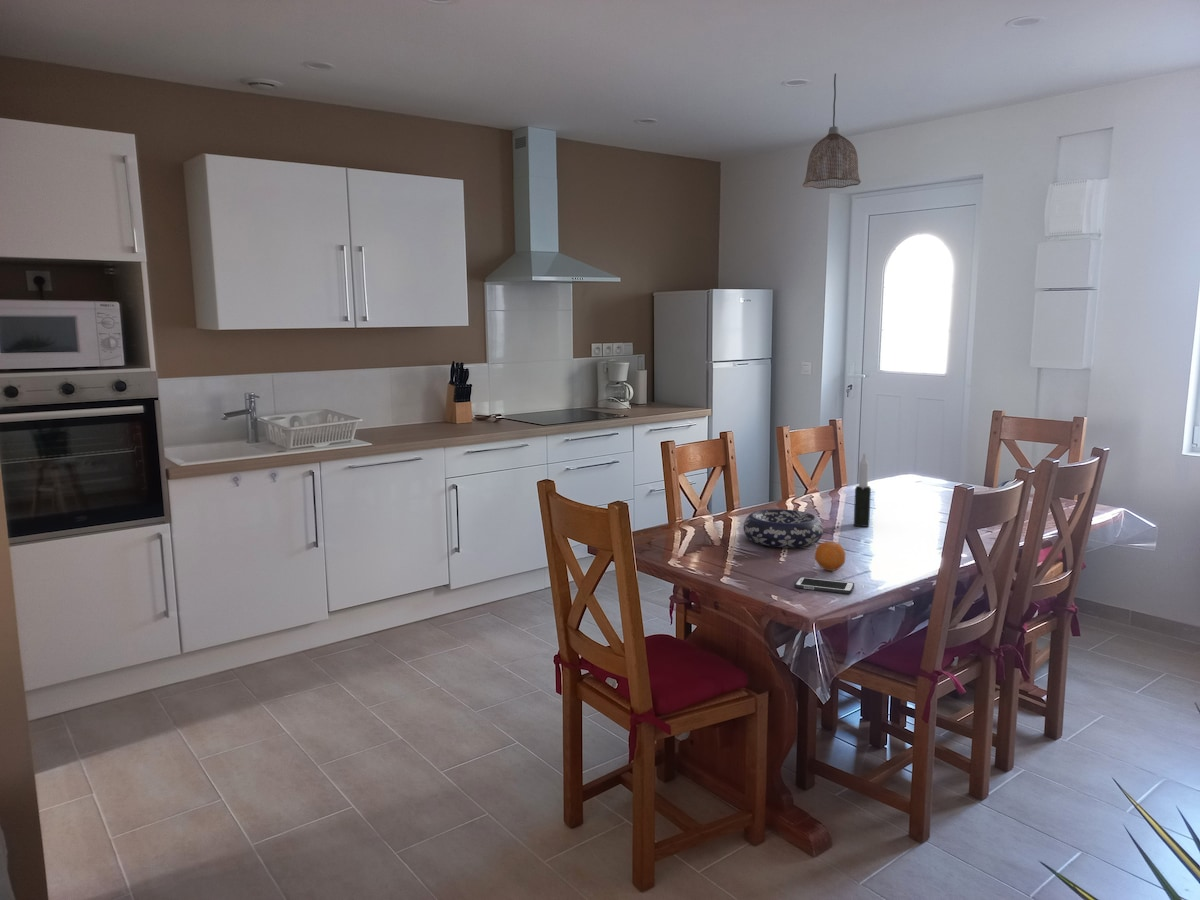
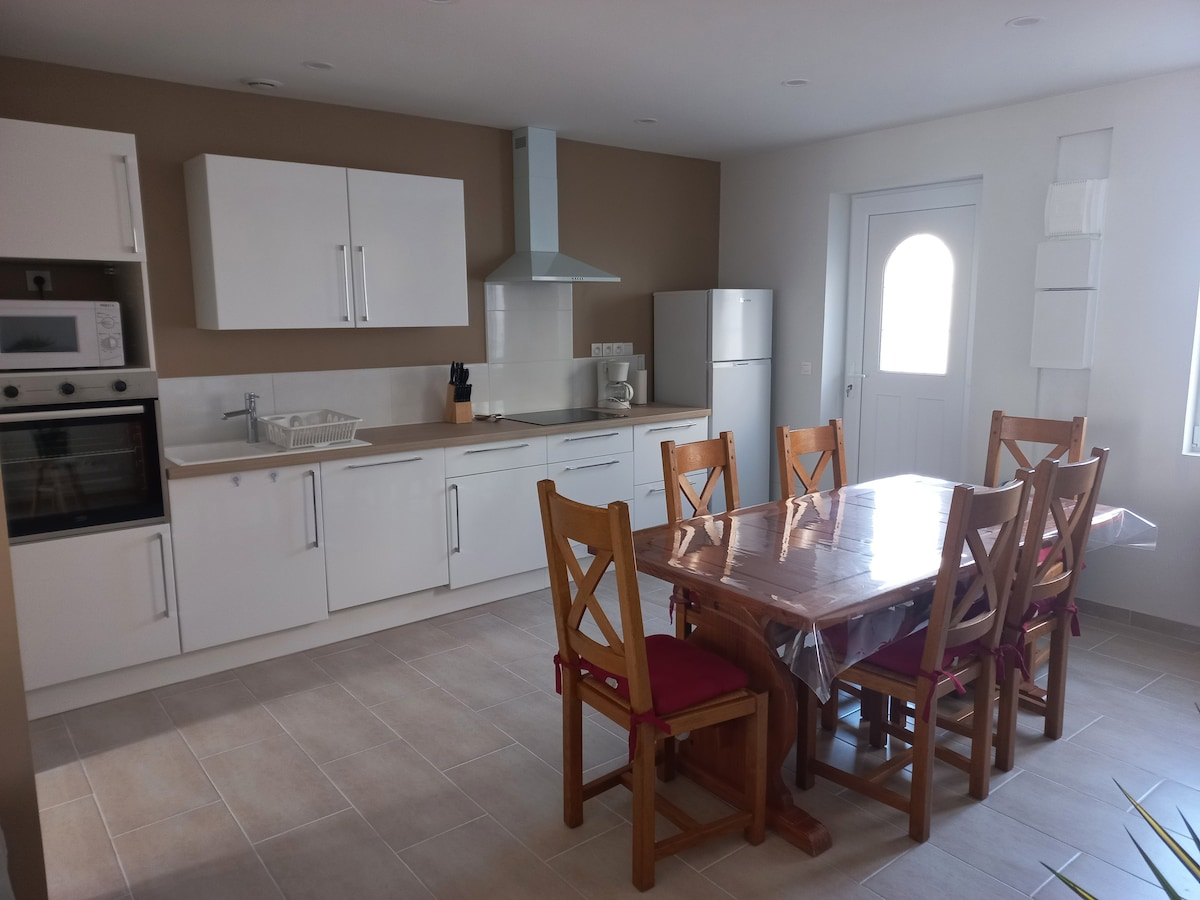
- pendant lamp [802,72,862,190]
- cell phone [794,576,855,595]
- decorative bowl [742,508,824,549]
- candle [853,452,872,528]
- fruit [814,540,846,572]
